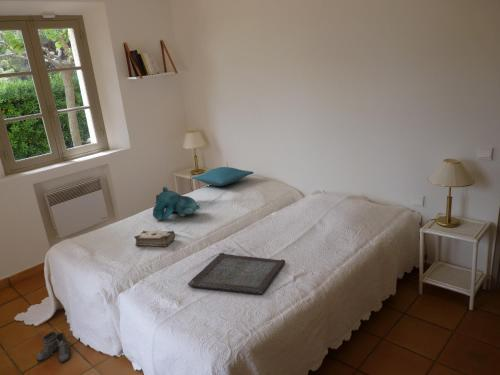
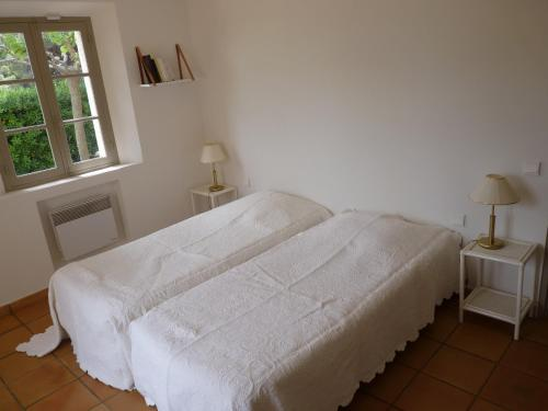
- pillow [191,166,255,187]
- serving tray [187,252,286,295]
- book [133,230,176,248]
- boots [36,330,77,364]
- teddy bear [152,186,201,221]
